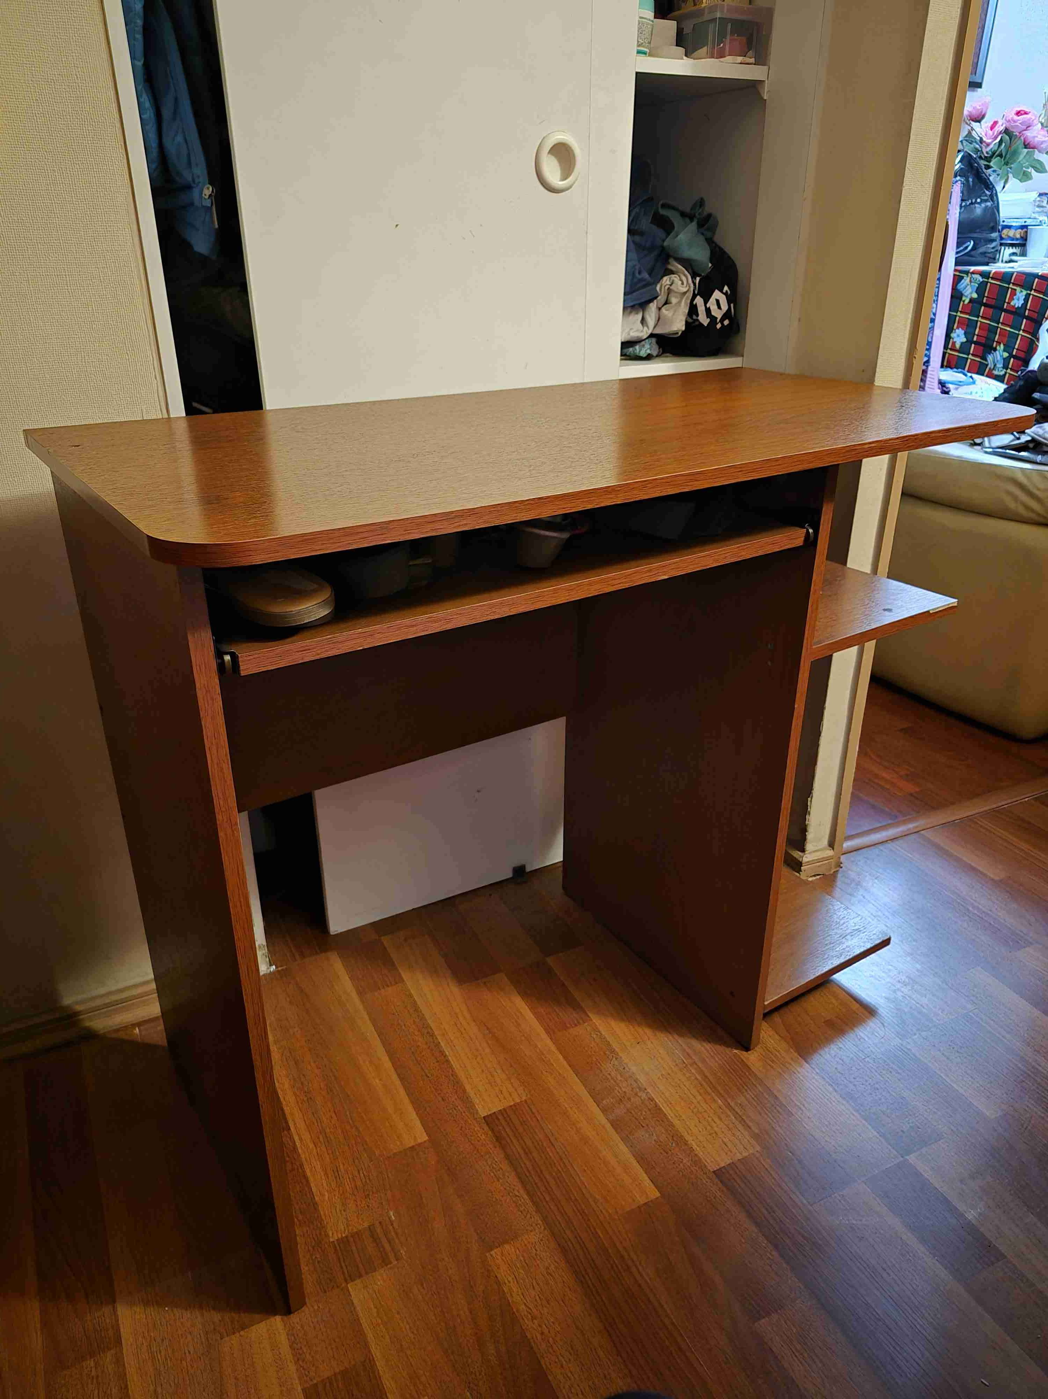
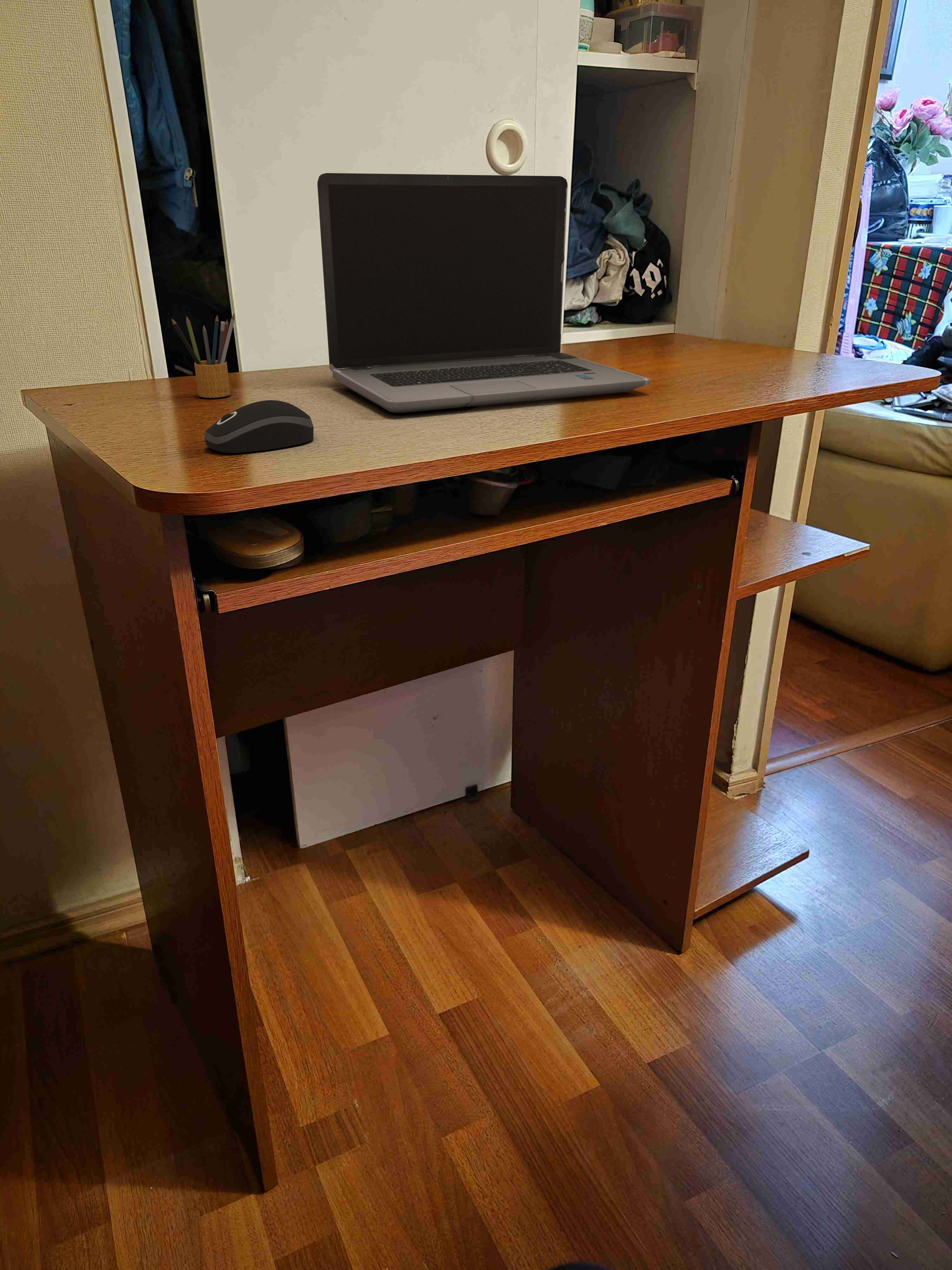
+ pencil box [171,313,235,398]
+ computer mouse [204,400,314,453]
+ laptop computer [317,173,650,413]
